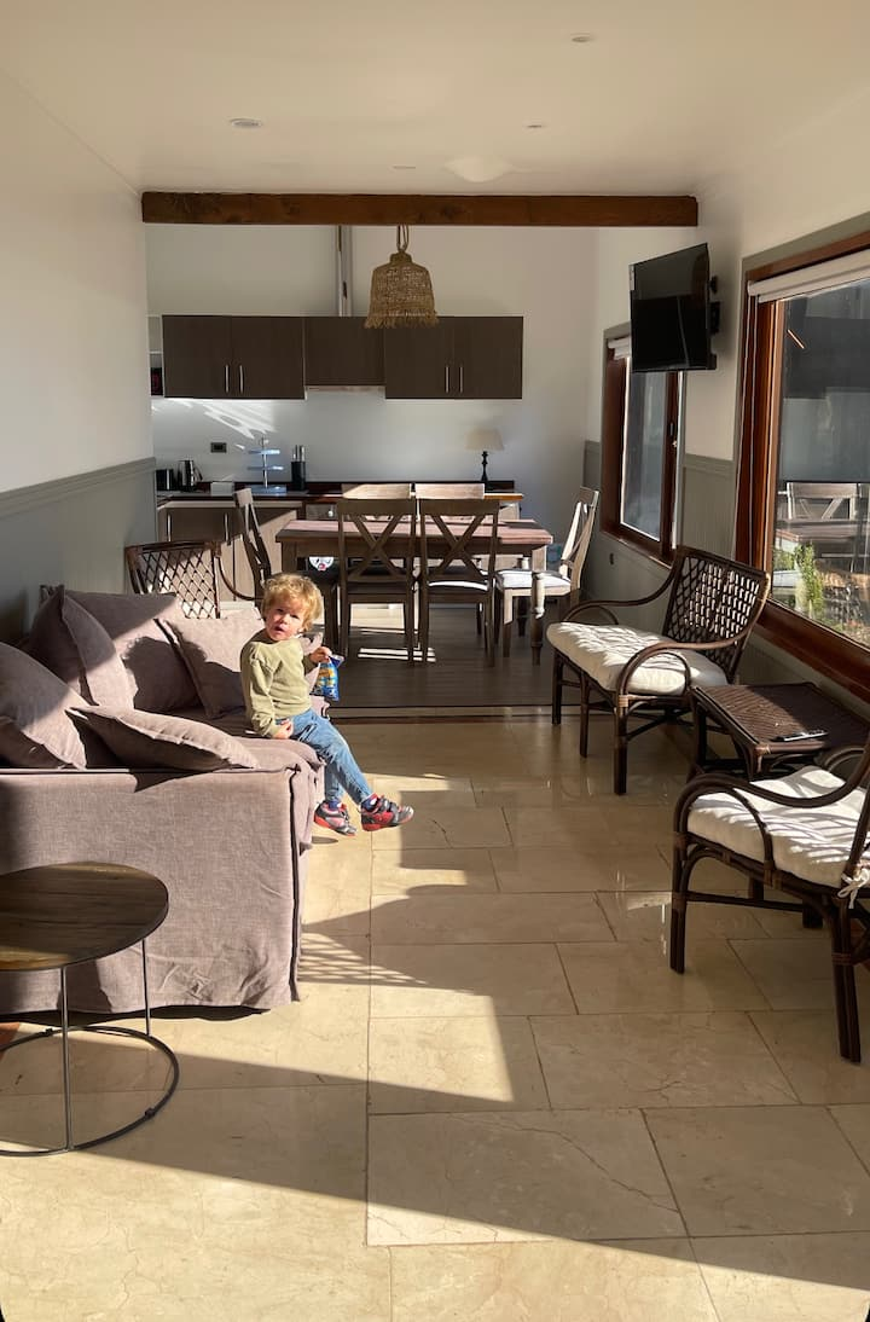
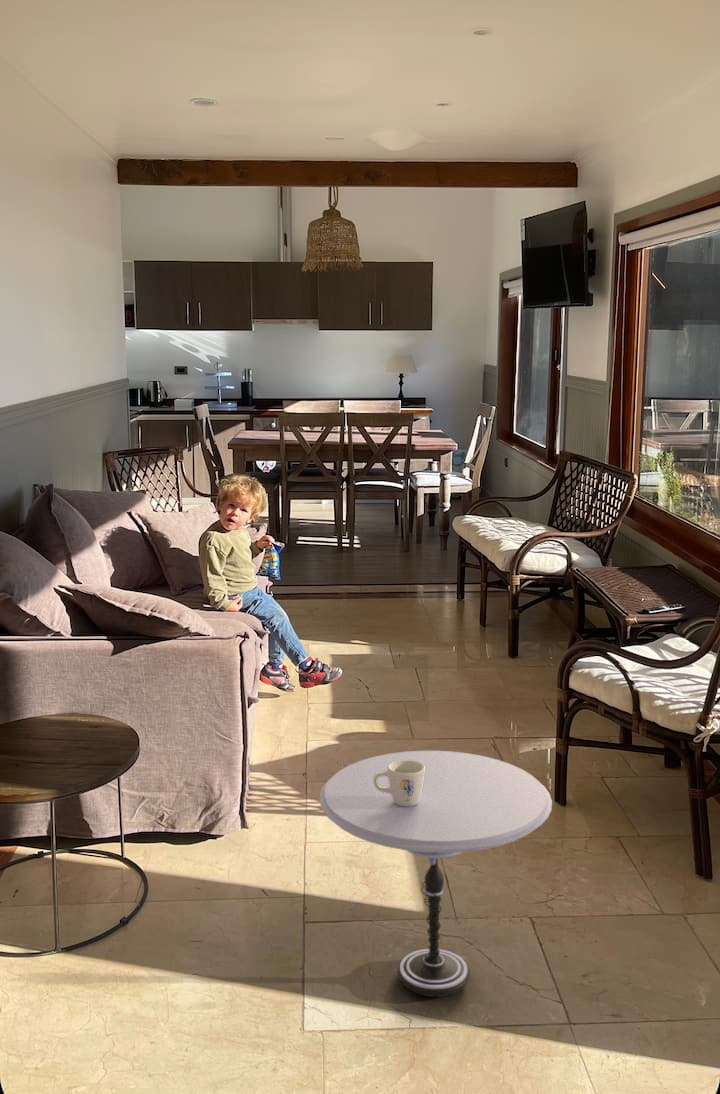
+ mug [373,760,425,806]
+ side table [319,750,553,998]
